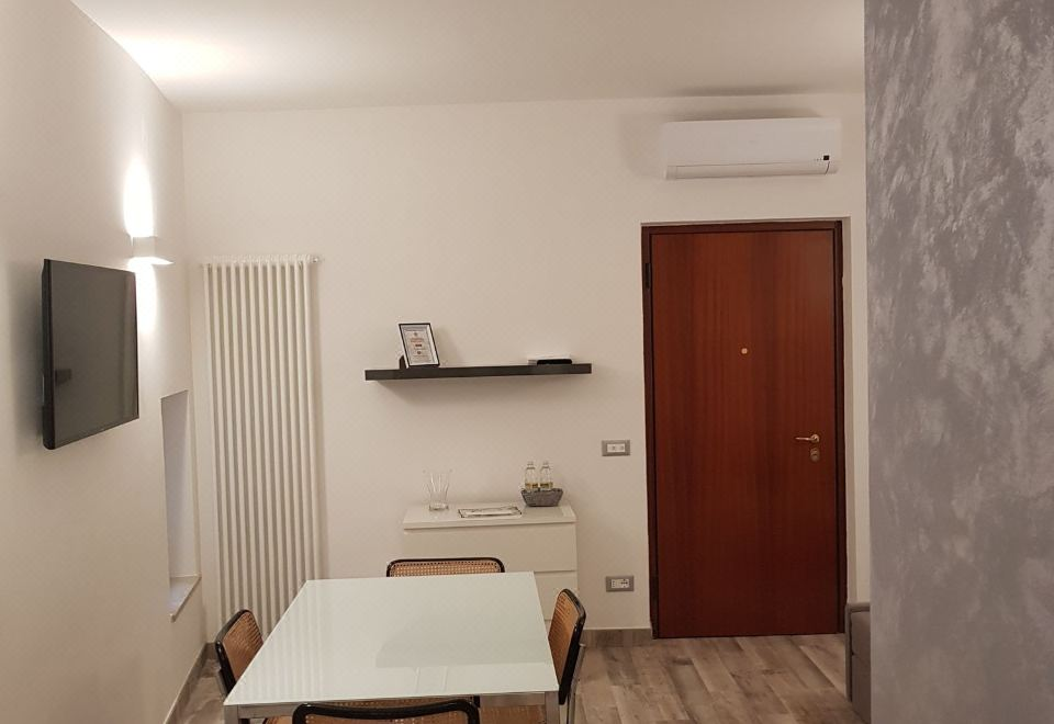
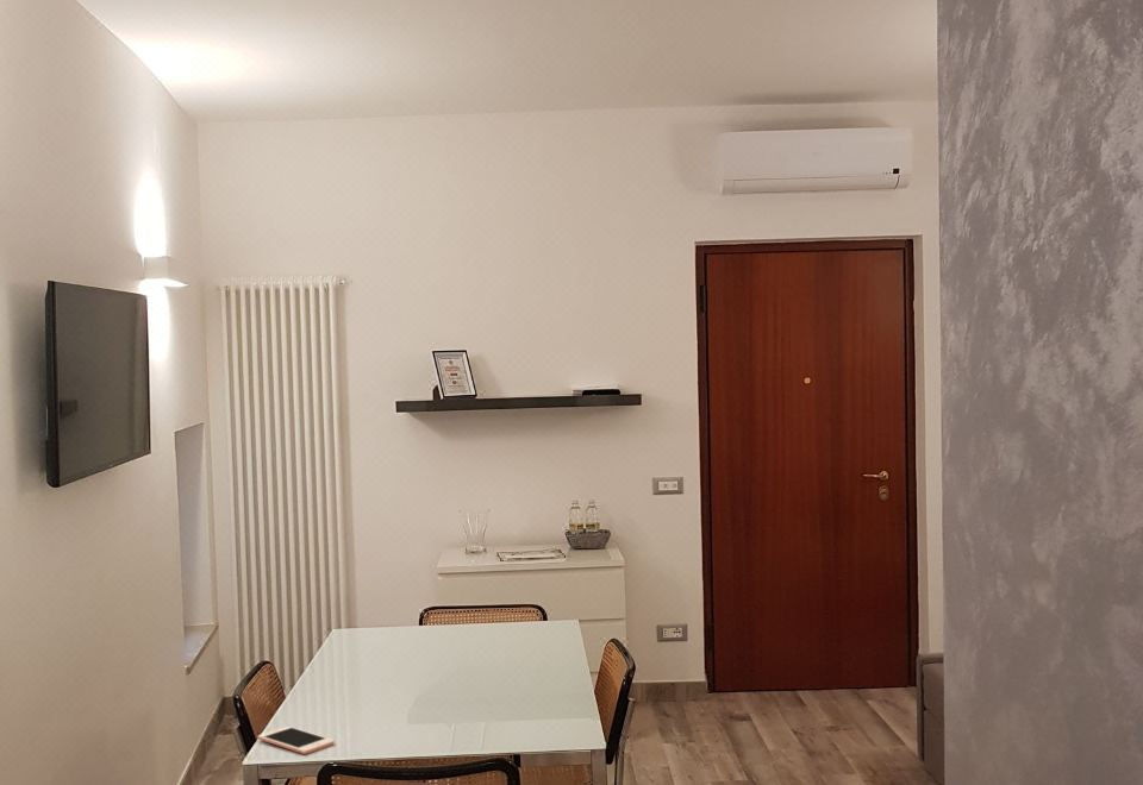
+ cell phone [257,726,336,755]
